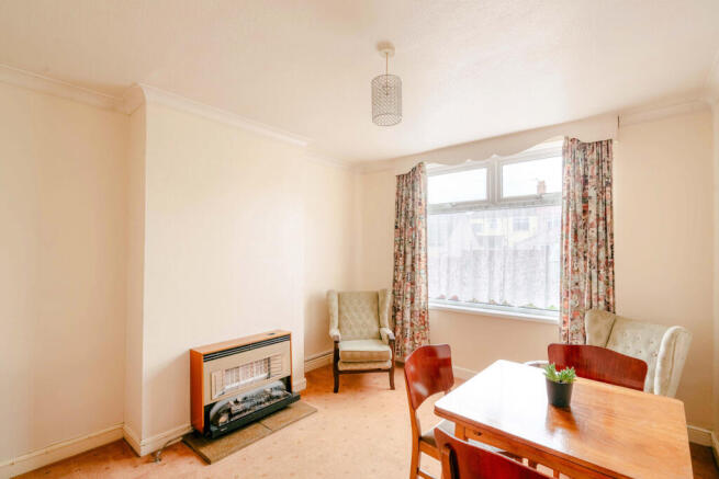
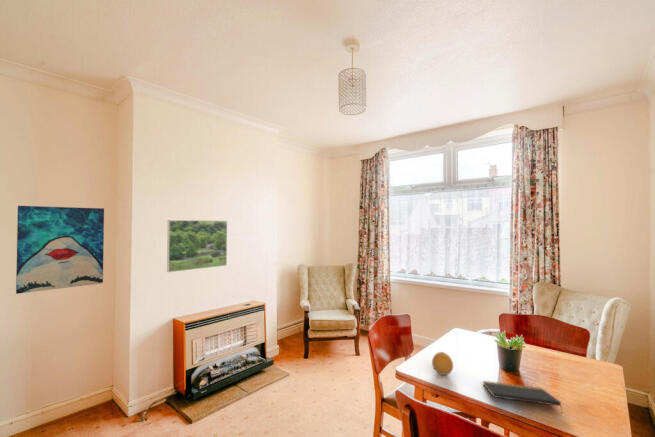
+ notepad [482,380,563,413]
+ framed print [166,219,228,273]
+ fruit [431,351,454,376]
+ wall art [15,205,105,295]
